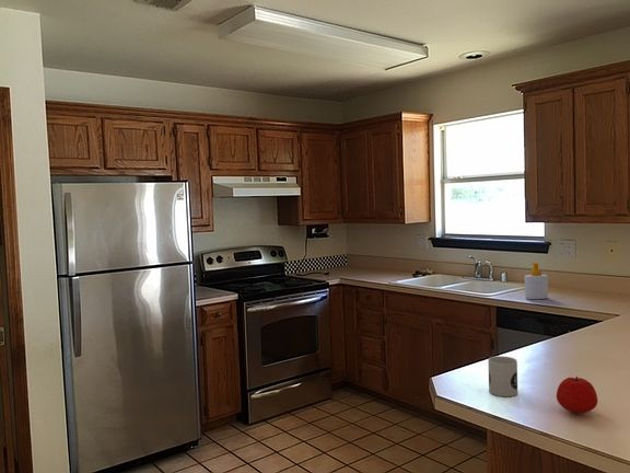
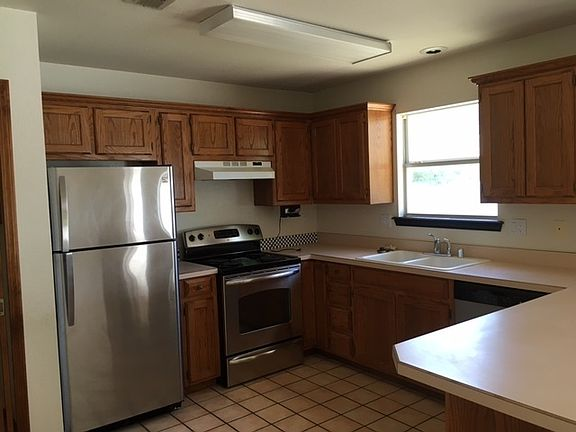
- soap bottle [524,262,549,300]
- mug [487,355,518,397]
- apple [556,376,598,415]
